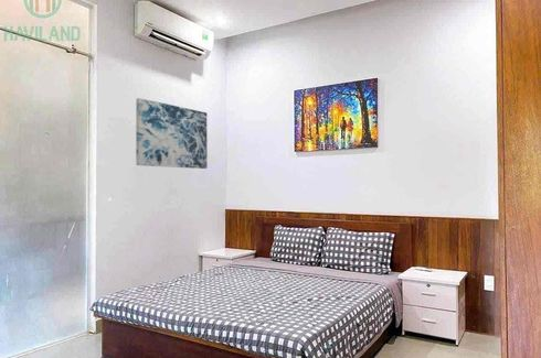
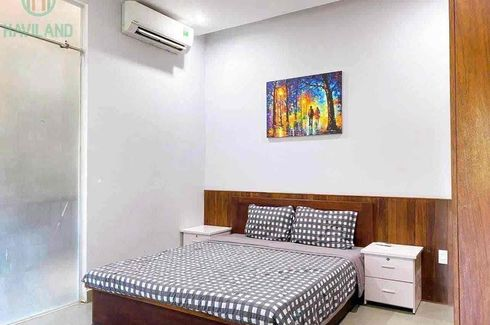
- wall art [135,97,209,170]
